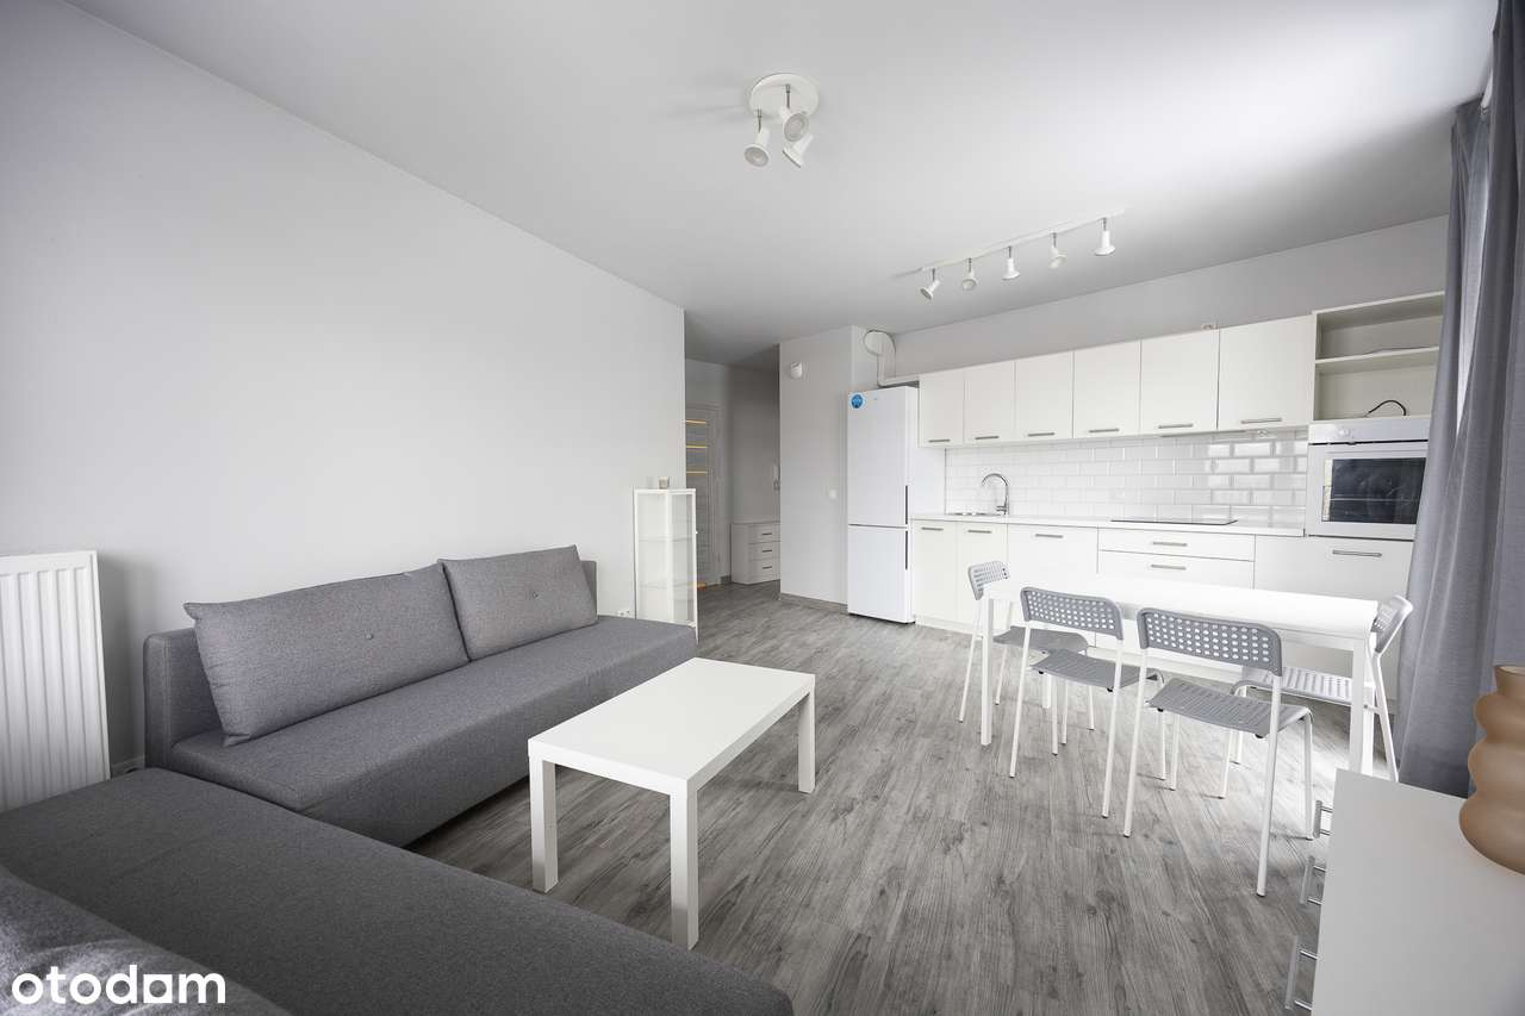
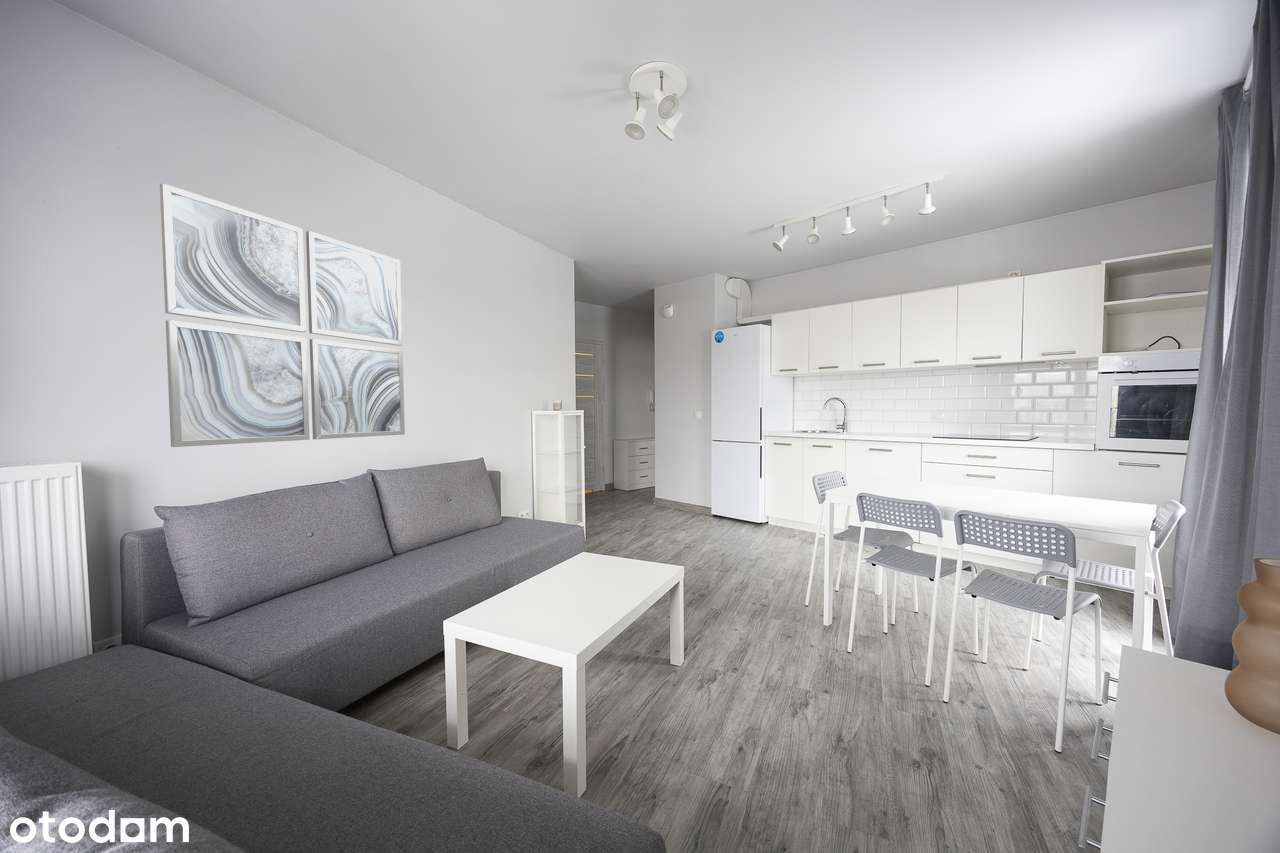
+ wall art [159,182,406,448]
